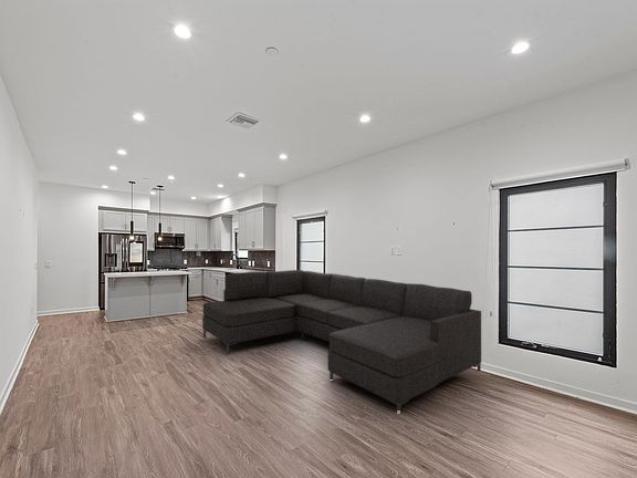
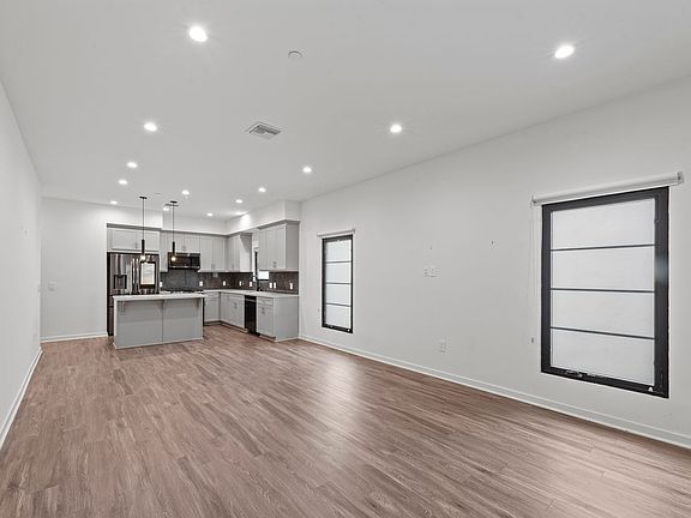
- sofa [201,269,482,412]
